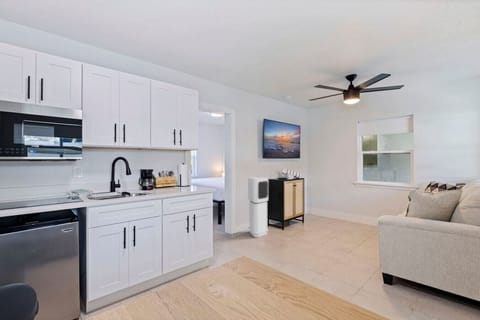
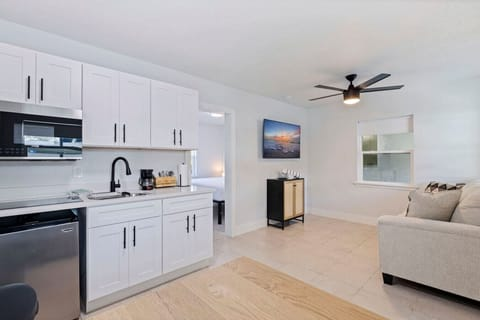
- air purifier [247,177,270,238]
